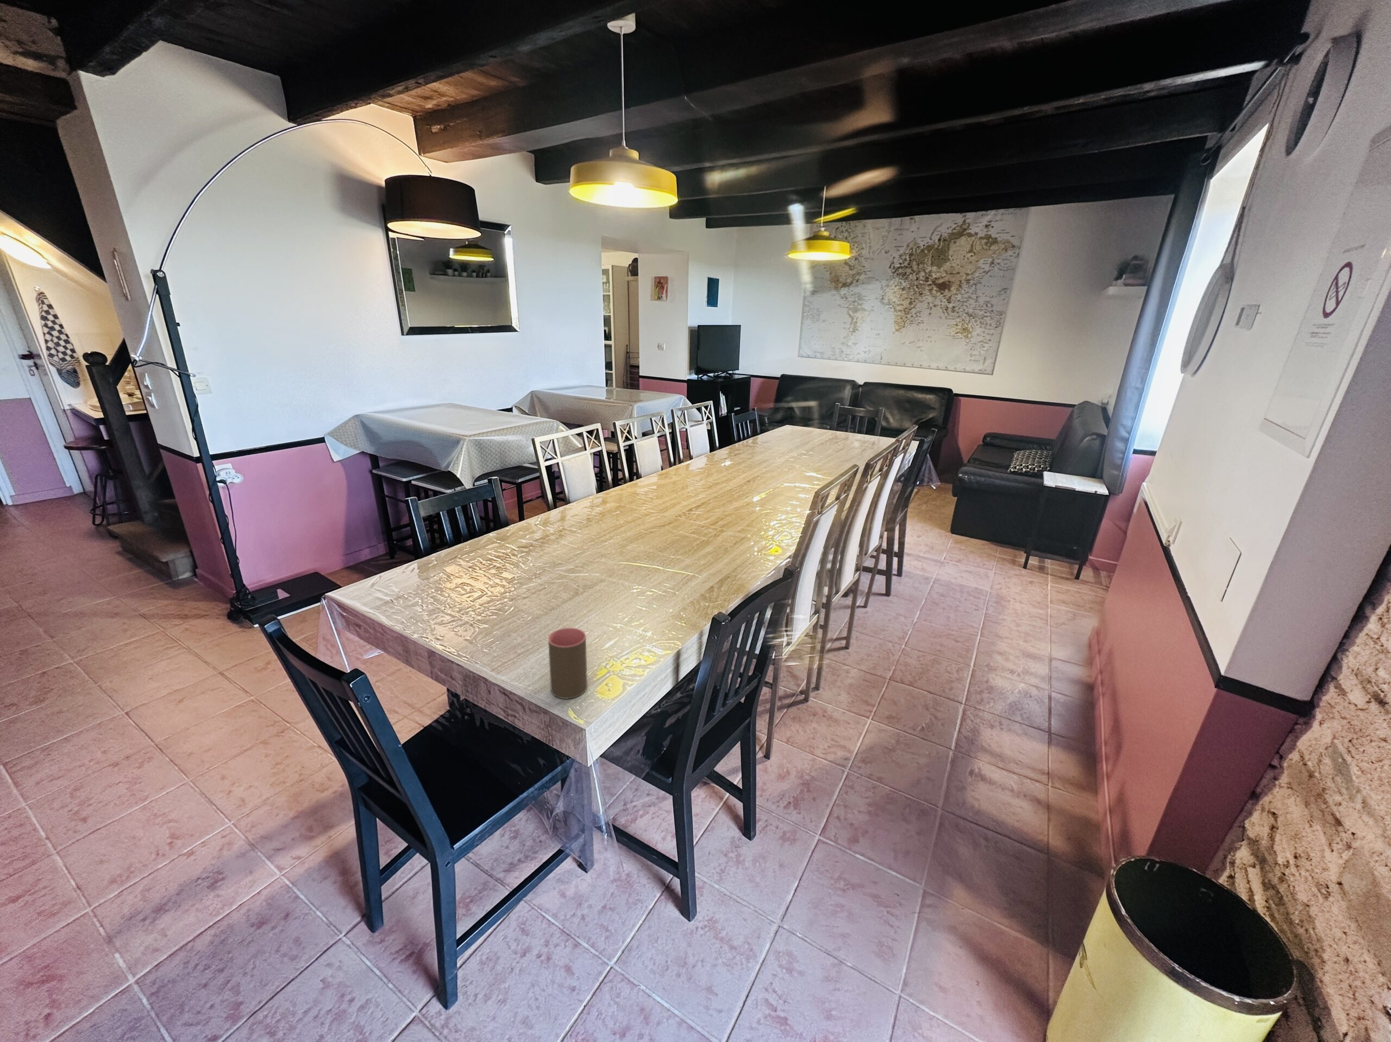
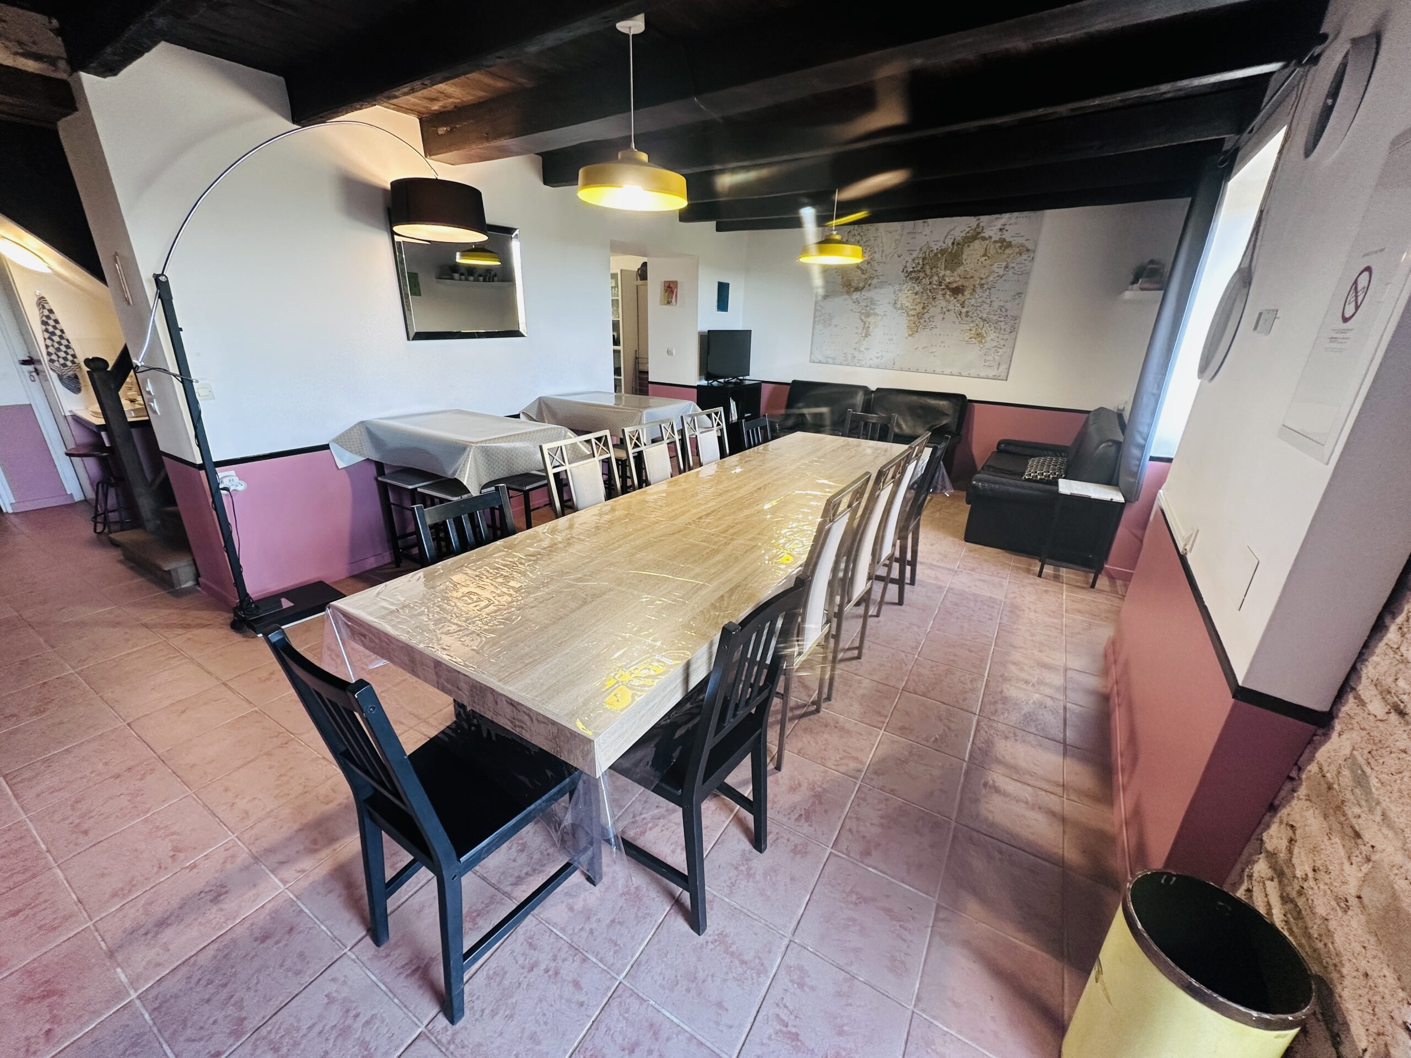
- cup [548,627,588,699]
